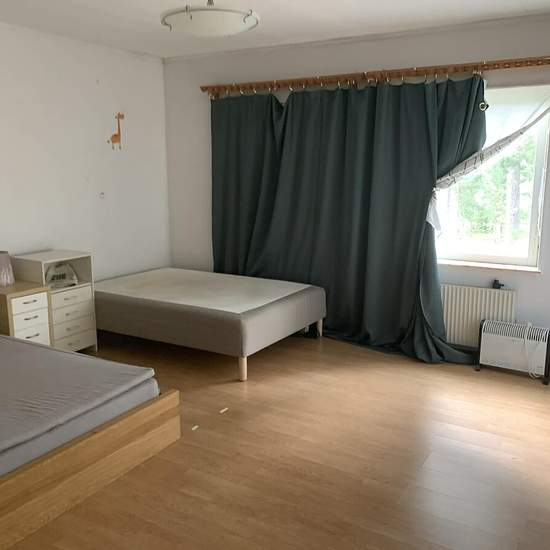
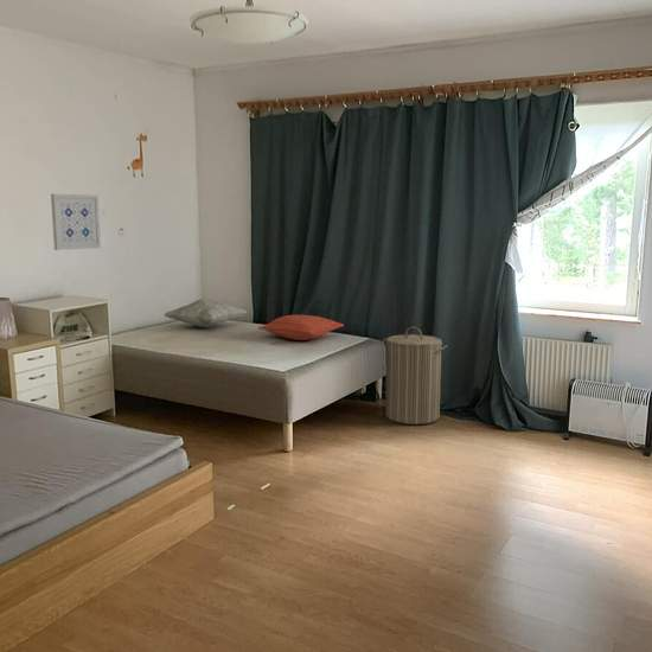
+ pillow [257,314,345,341]
+ laundry hamper [382,326,448,426]
+ wall art [50,193,102,251]
+ decorative pillow [164,298,248,328]
